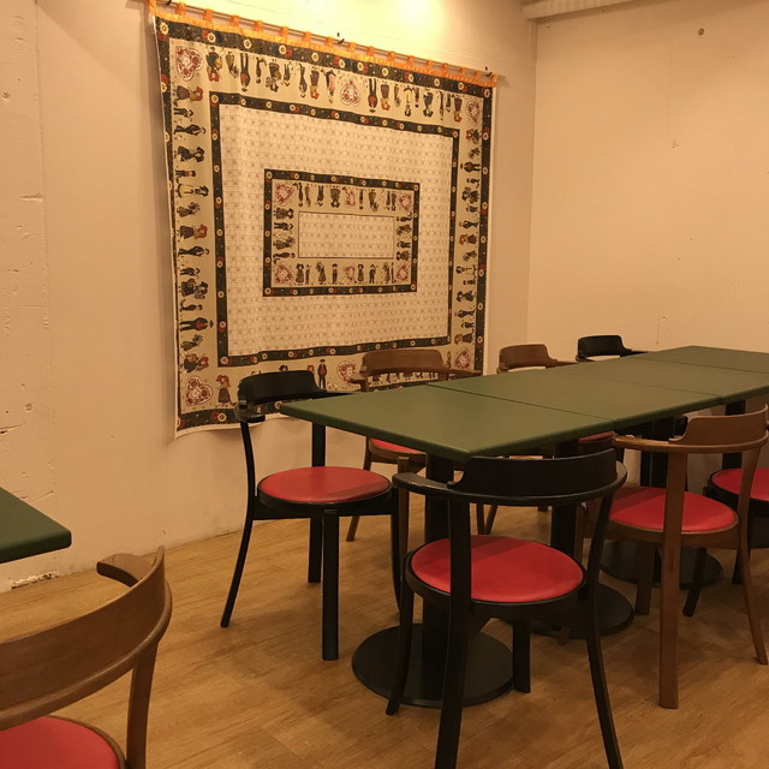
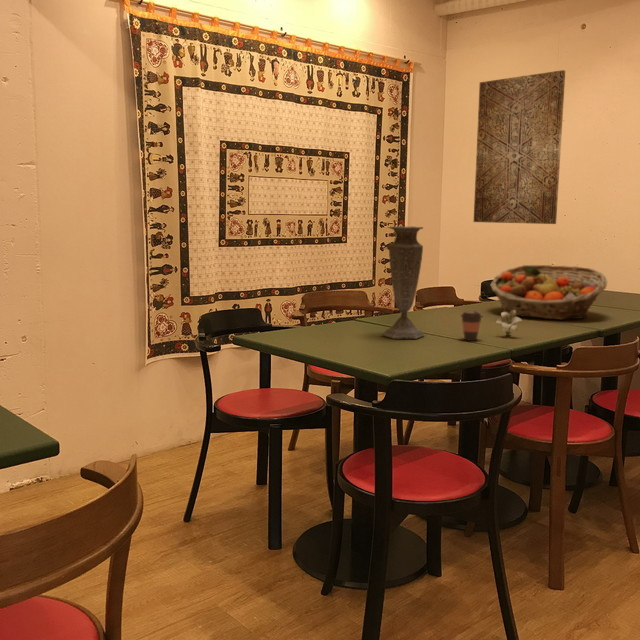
+ wall art [473,69,566,225]
+ fruit basket [489,264,608,321]
+ coffee cup [460,310,483,342]
+ flower [495,310,523,337]
+ vase [382,225,426,340]
